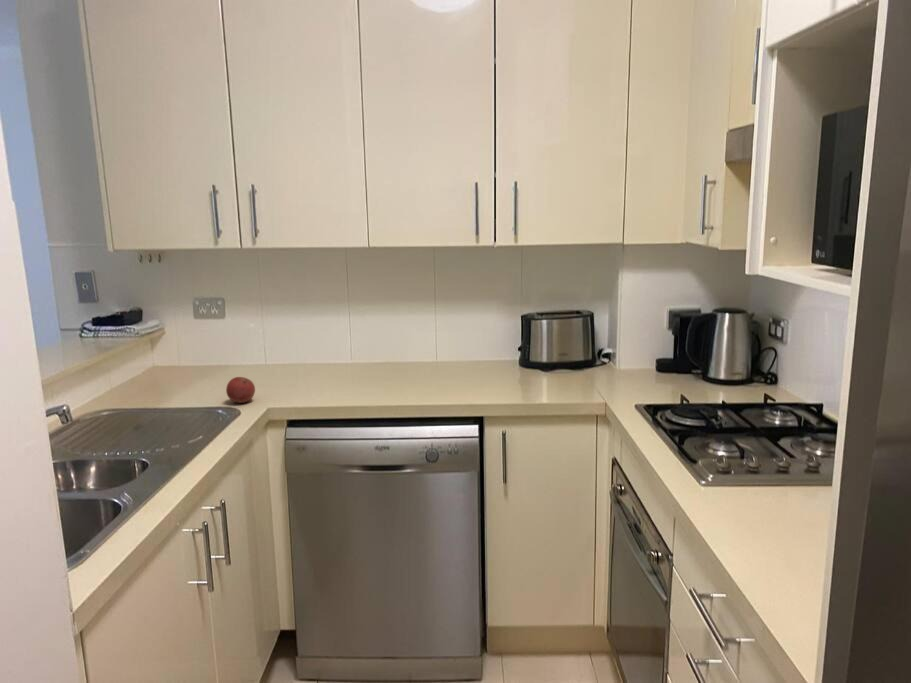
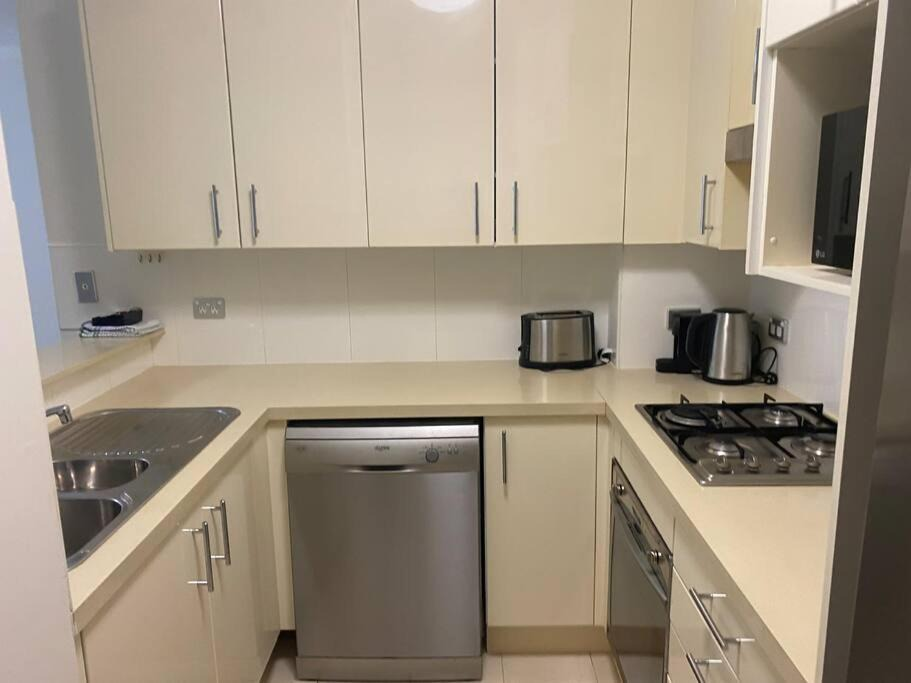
- apple [225,376,256,404]
